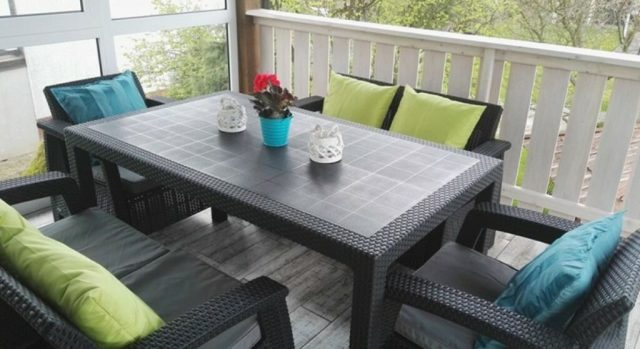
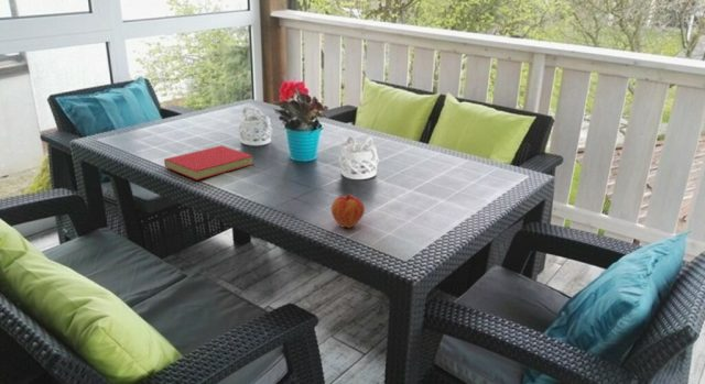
+ fruit [329,193,366,229]
+ book [163,144,254,182]
